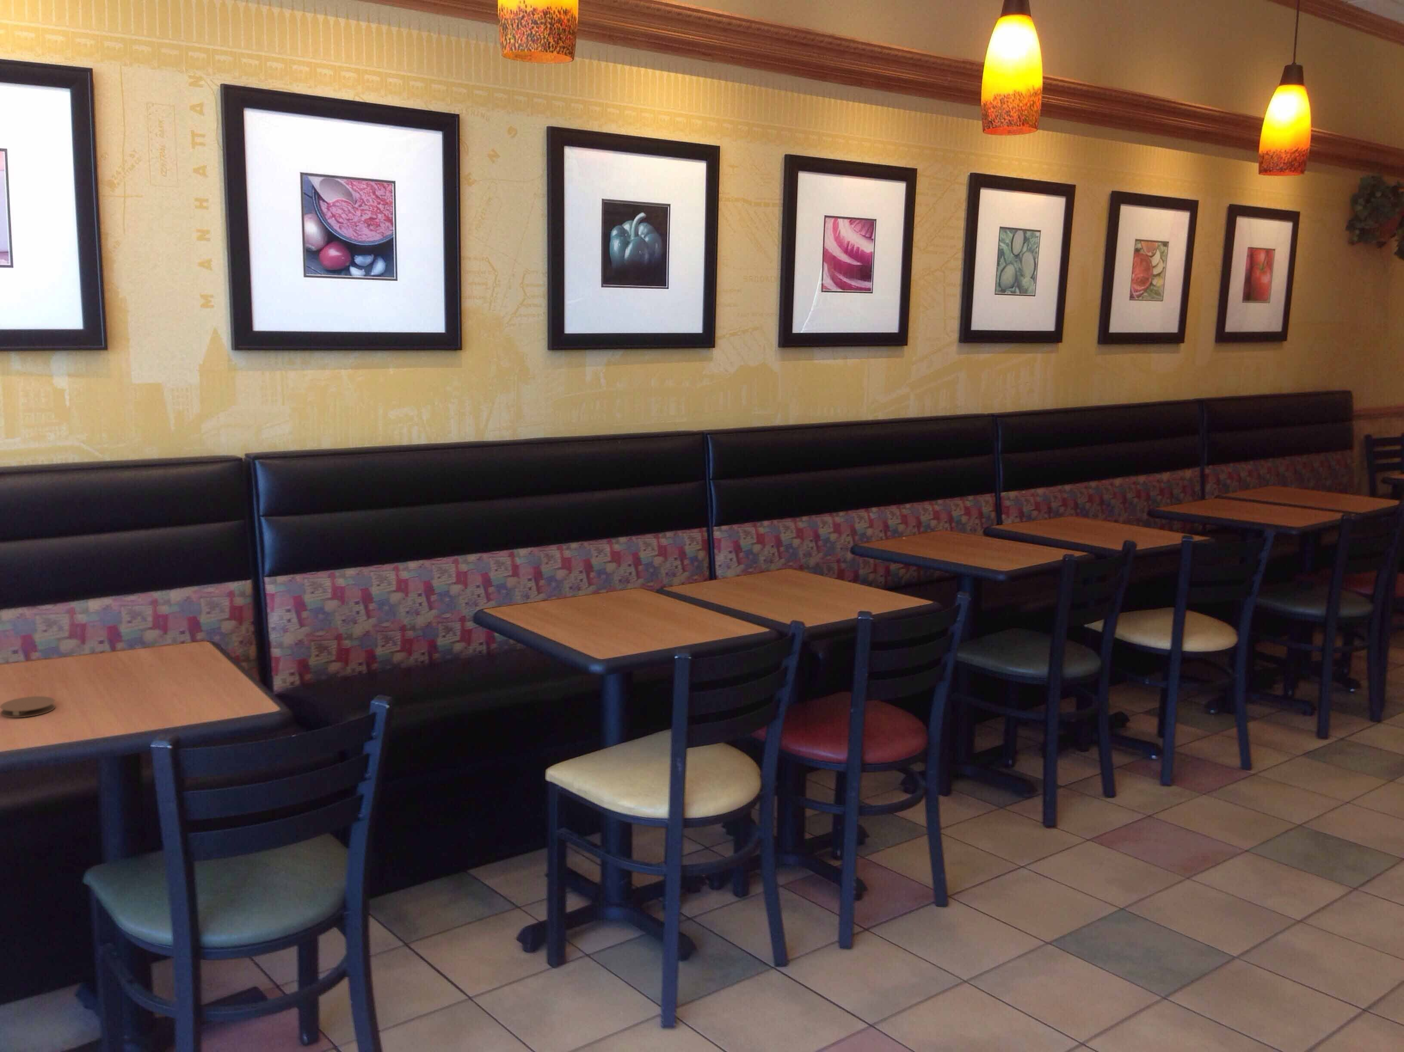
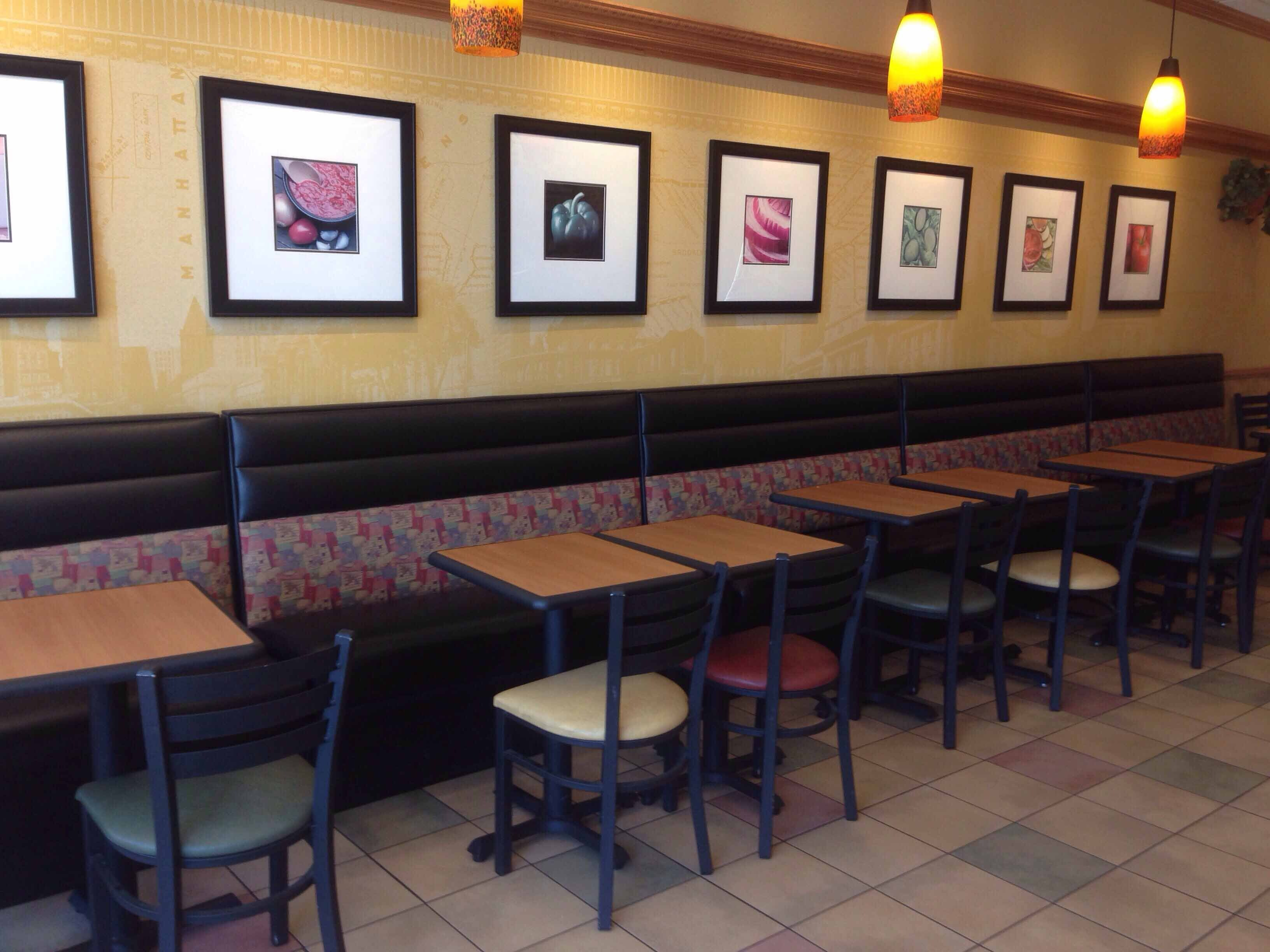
- coaster [0,696,55,717]
